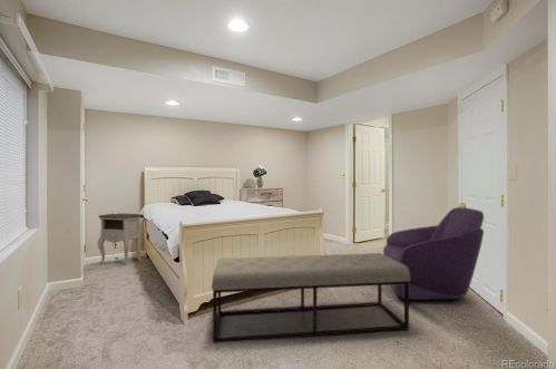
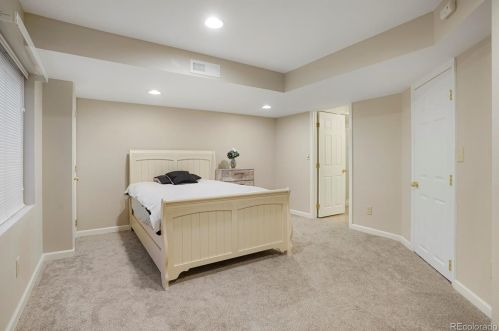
- armchair [382,206,485,301]
- nightstand [97,212,143,266]
- bench [211,252,410,344]
